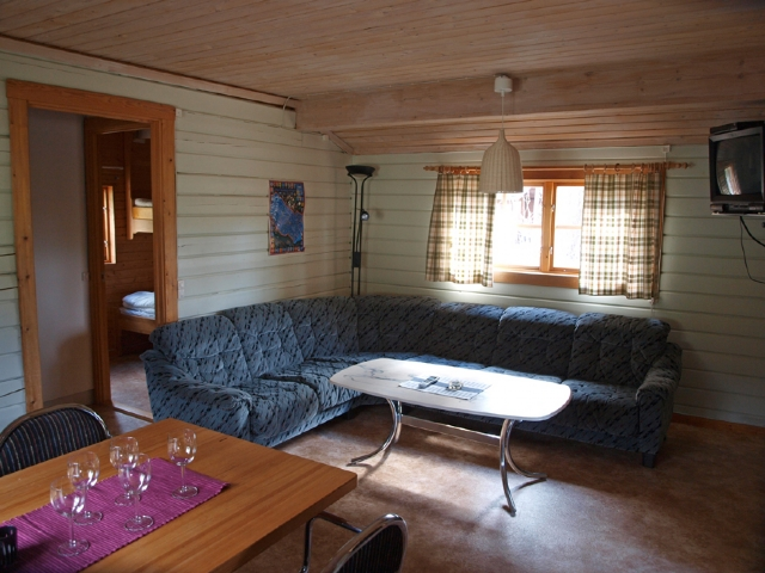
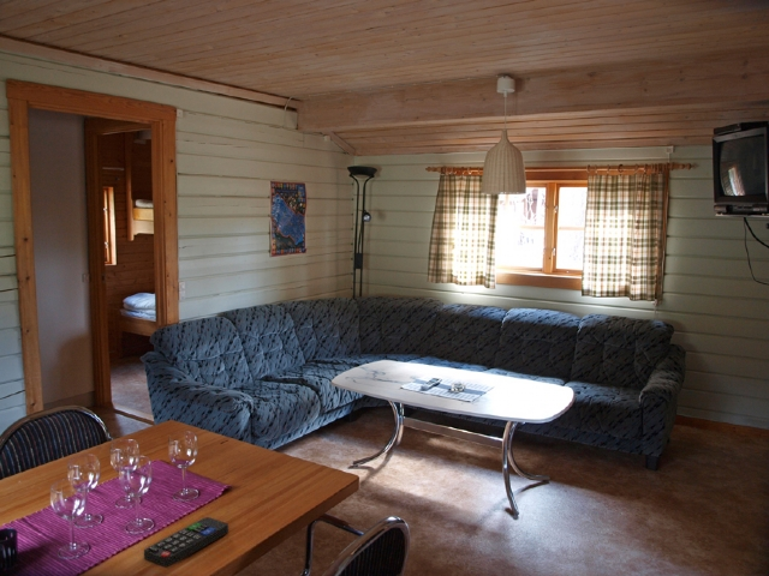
+ remote control [143,516,229,569]
